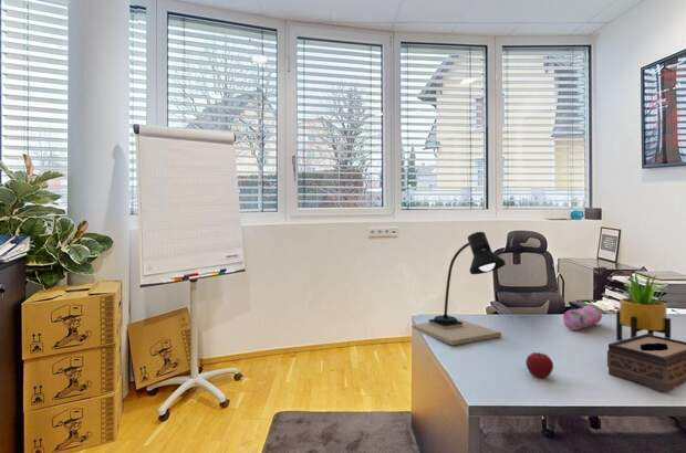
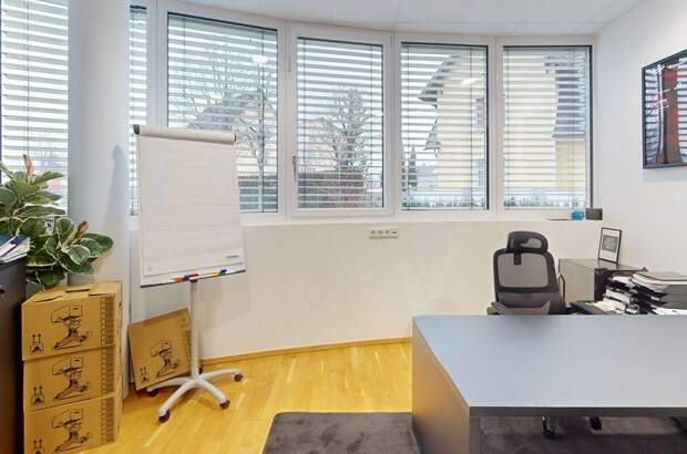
- potted plant [615,268,672,341]
- tissue box [606,333,686,393]
- pencil case [562,304,603,330]
- desk lamp [412,231,507,346]
- apple [524,351,554,379]
